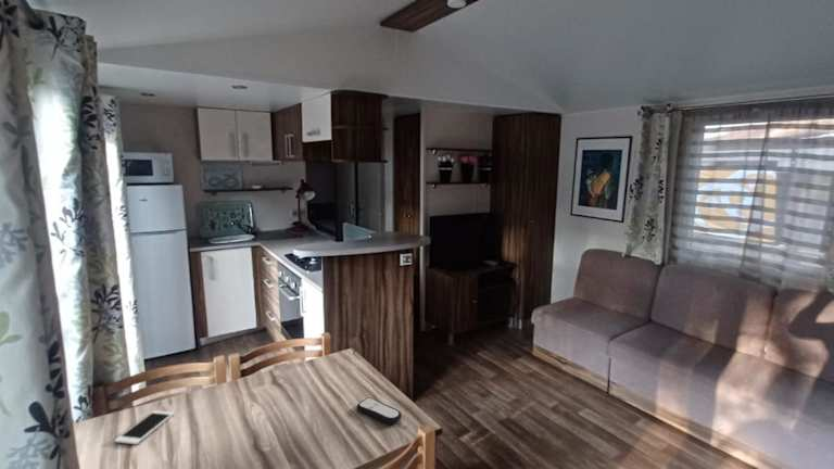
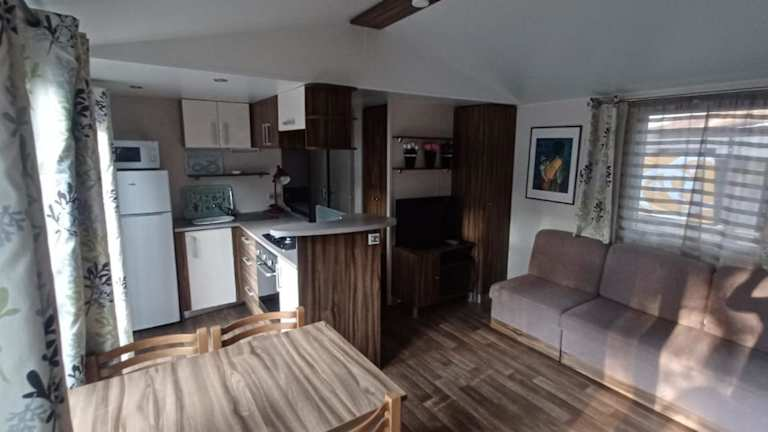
- cell phone [113,409,175,445]
- remote control [356,396,403,424]
